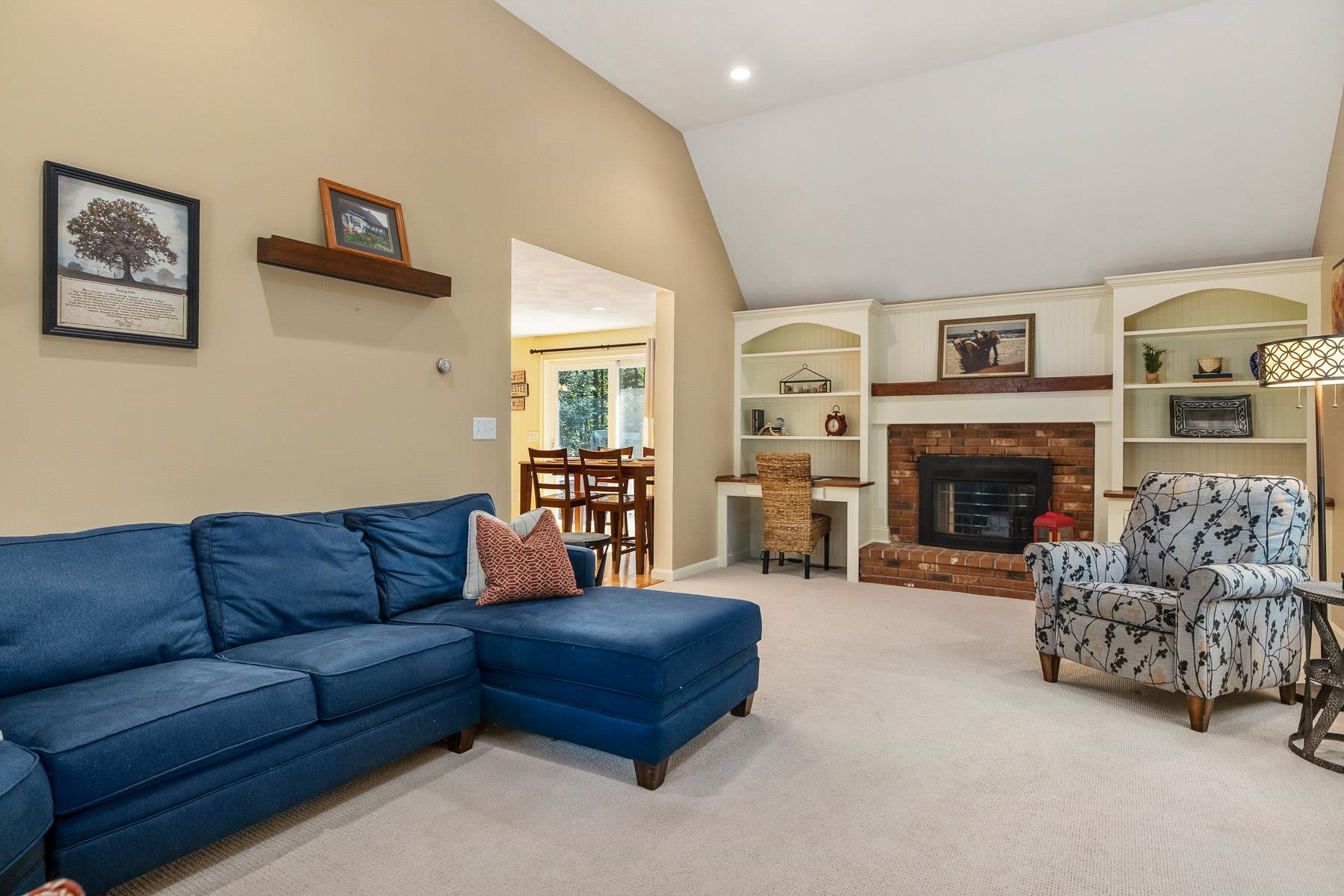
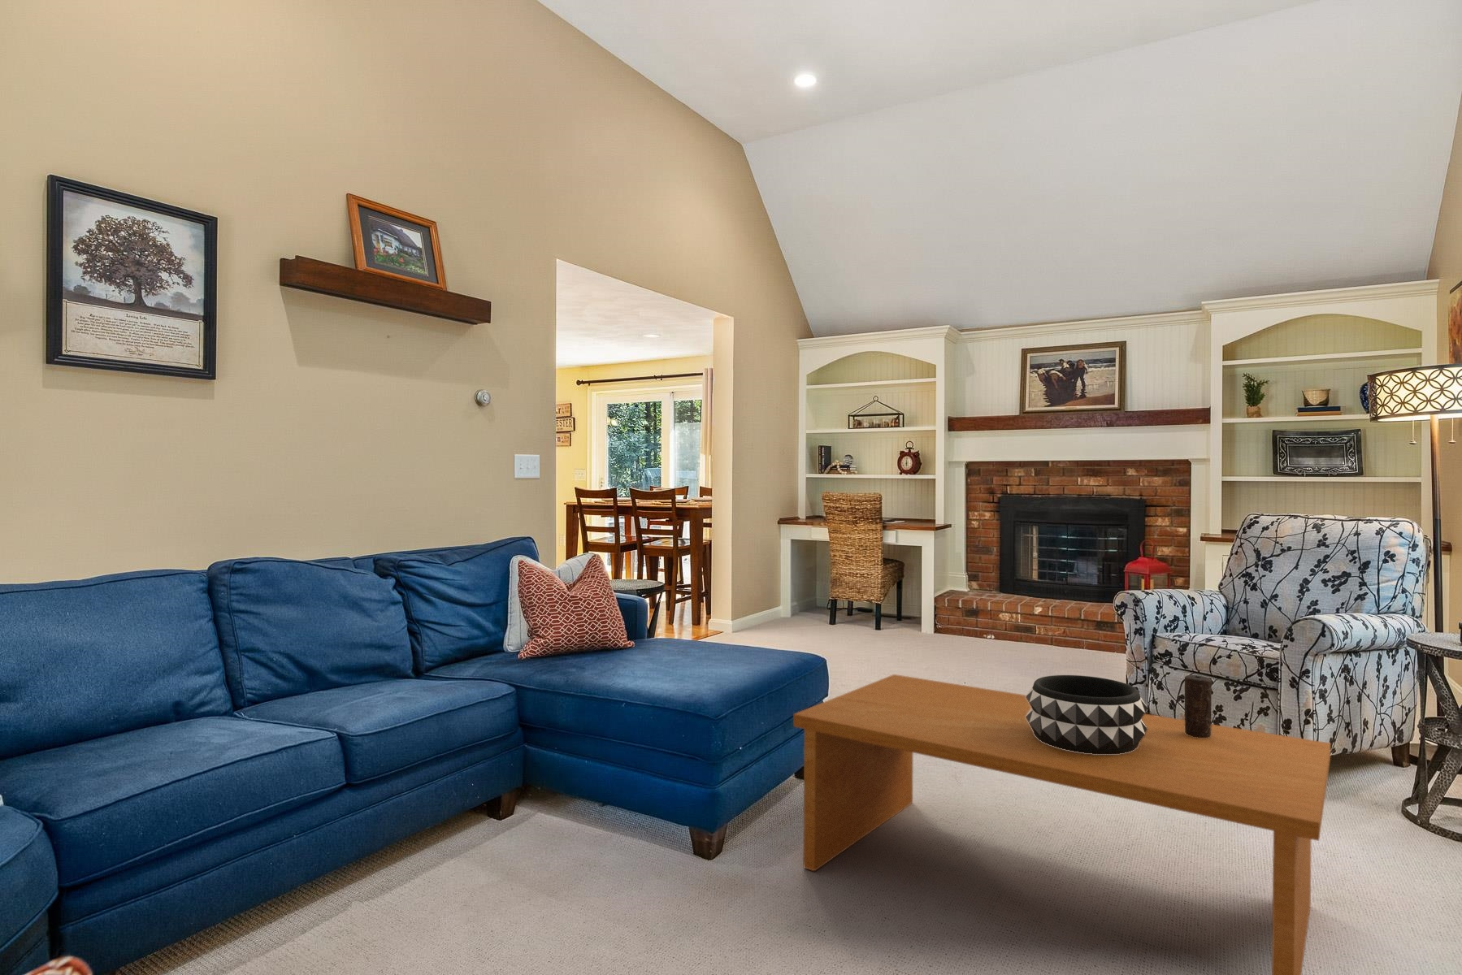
+ coffee table [792,674,1331,975]
+ candle [1184,675,1213,738]
+ decorative bowl [1026,675,1149,754]
